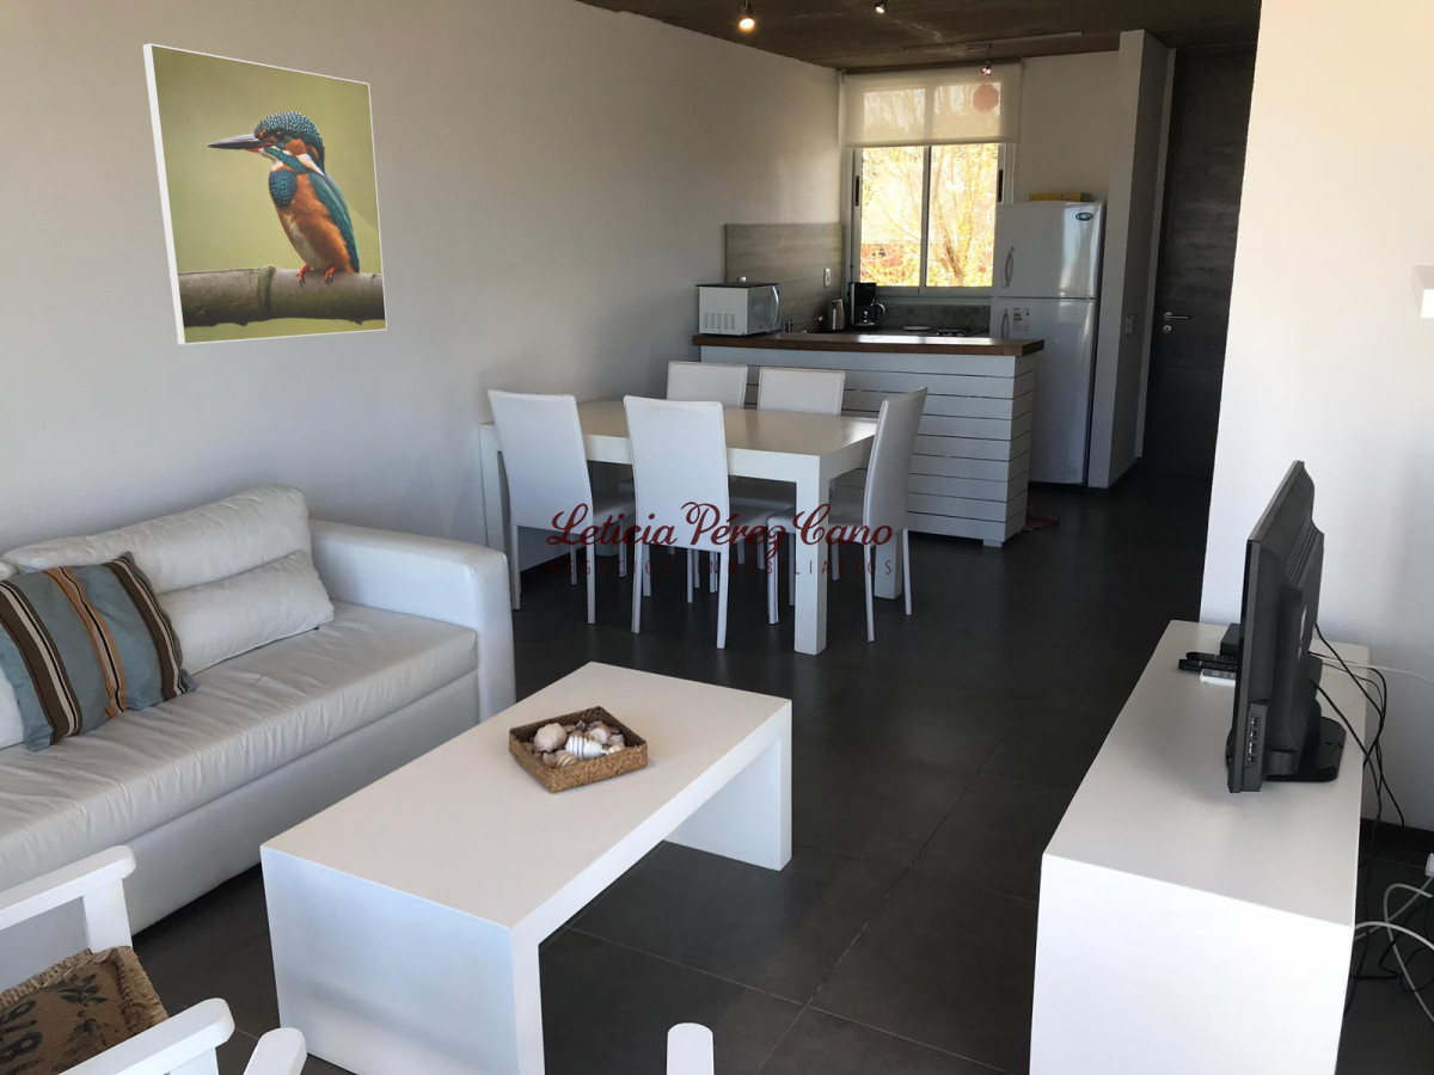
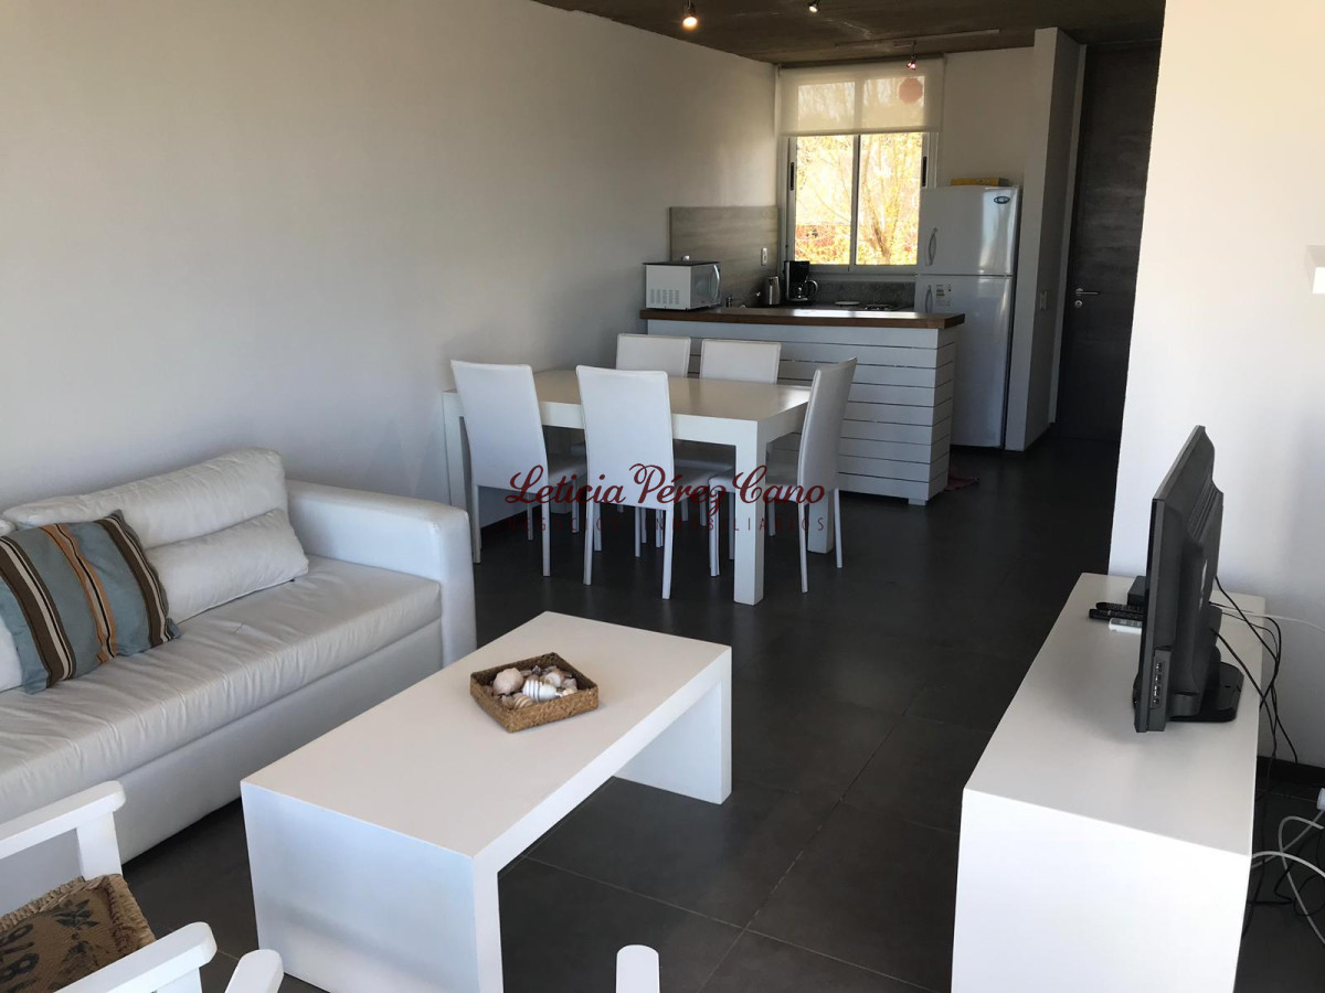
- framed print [141,43,388,346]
